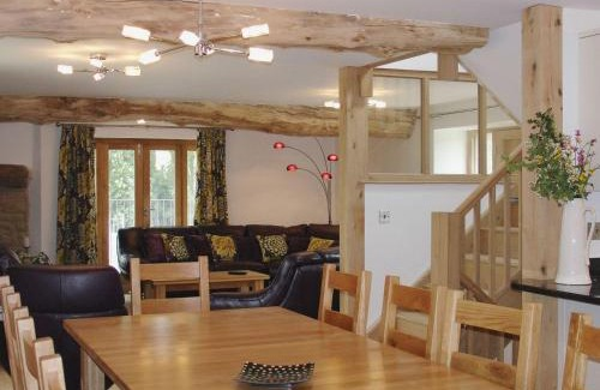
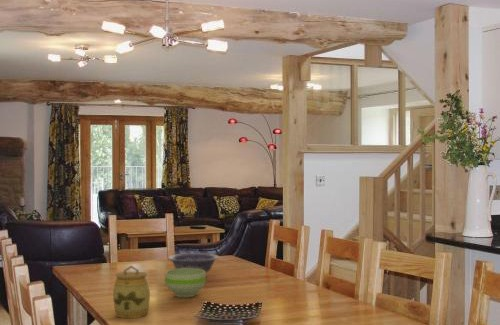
+ bowl [164,268,207,298]
+ jar [112,265,151,319]
+ decorative bowl [167,252,220,274]
